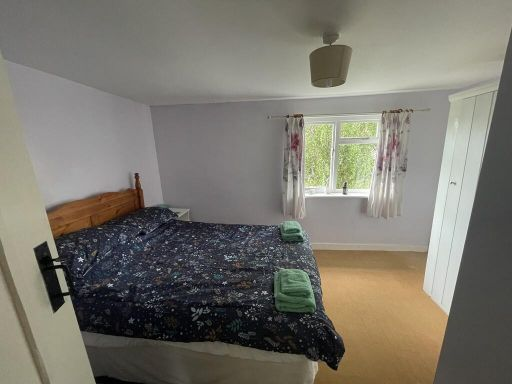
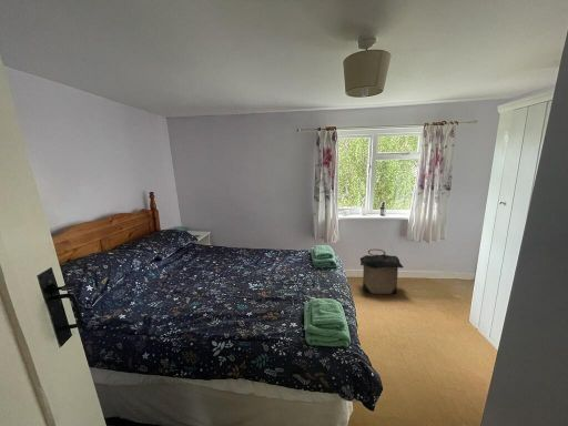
+ laundry hamper [359,247,405,295]
